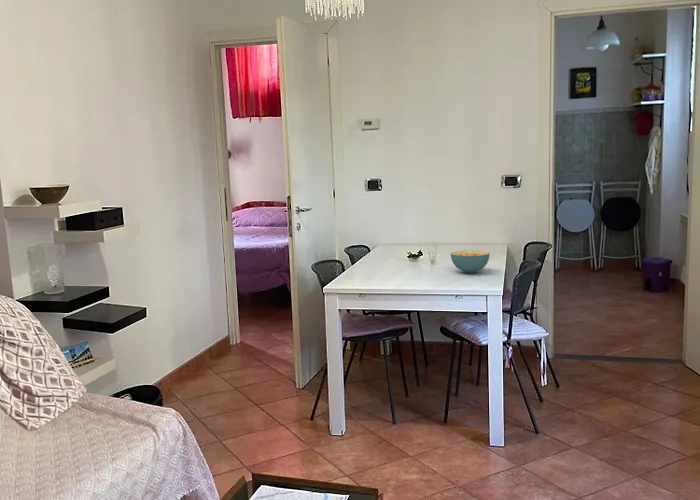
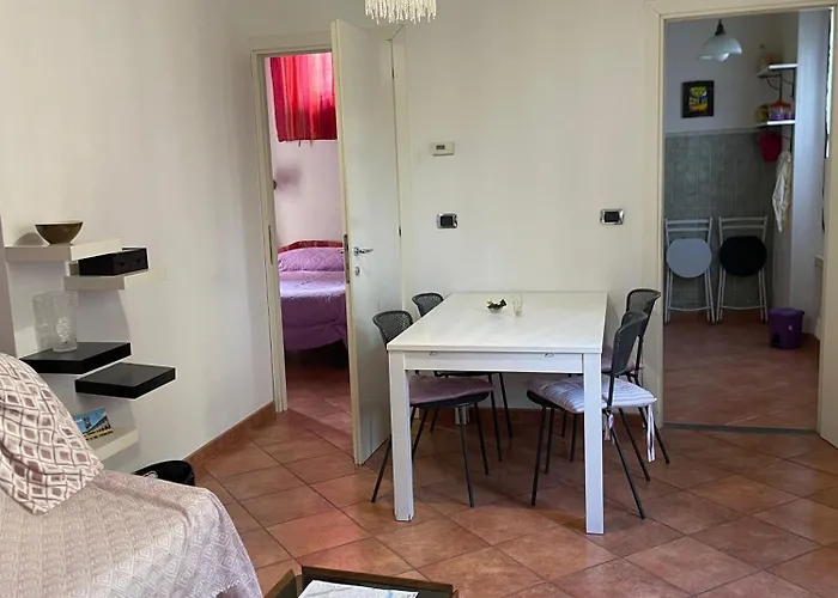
- cereal bowl [450,249,491,274]
